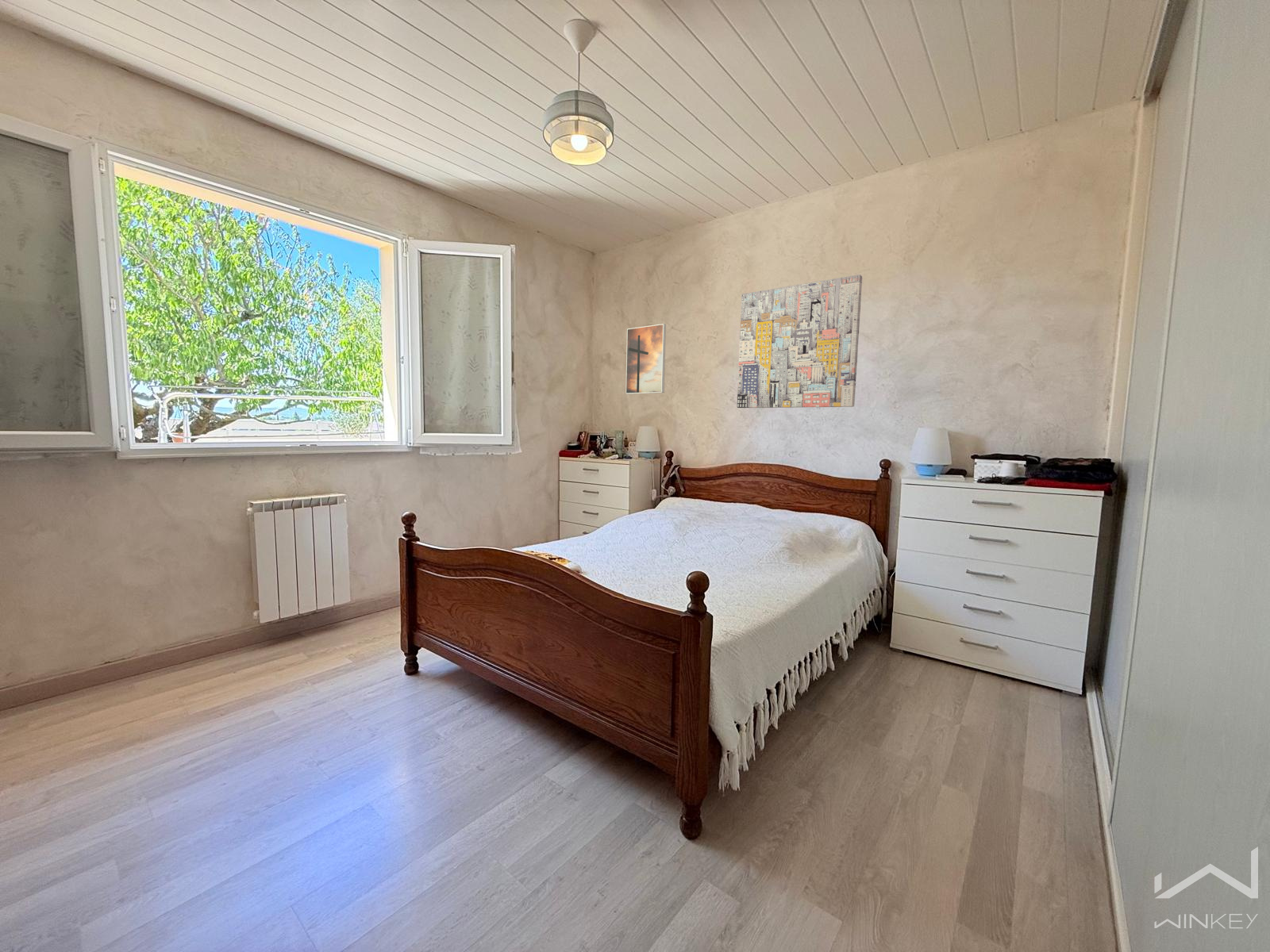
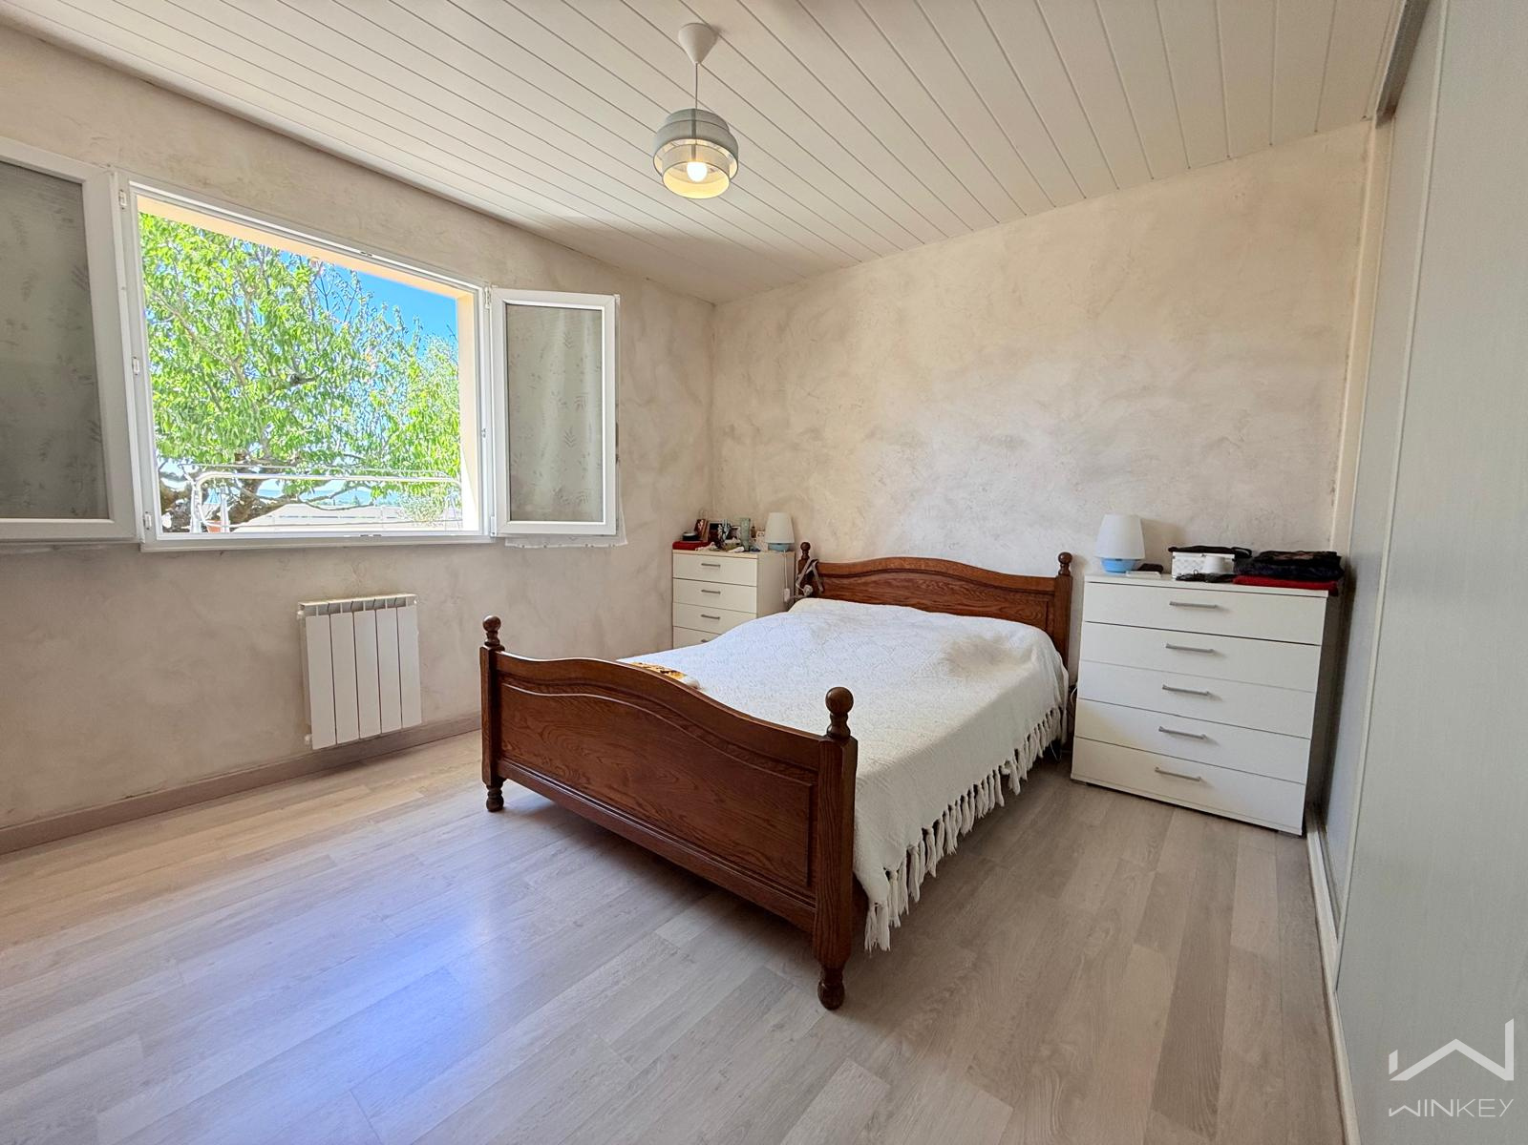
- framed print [625,323,667,395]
- wall art [737,274,863,409]
